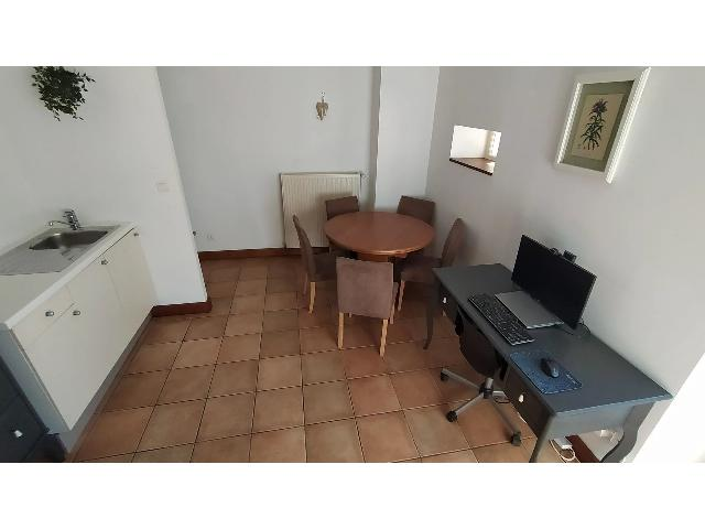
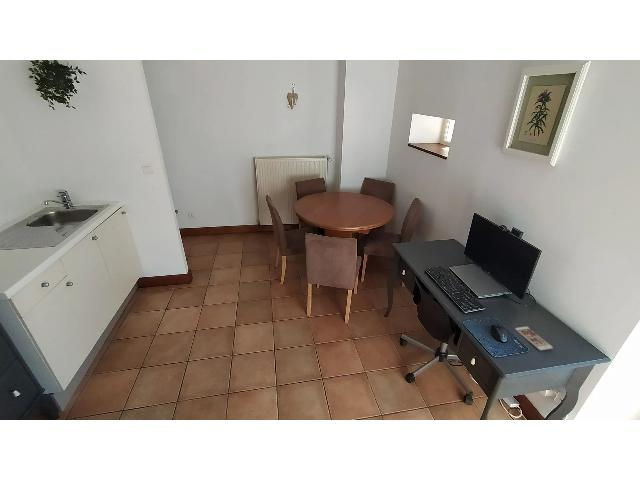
+ smartphone [514,326,554,351]
